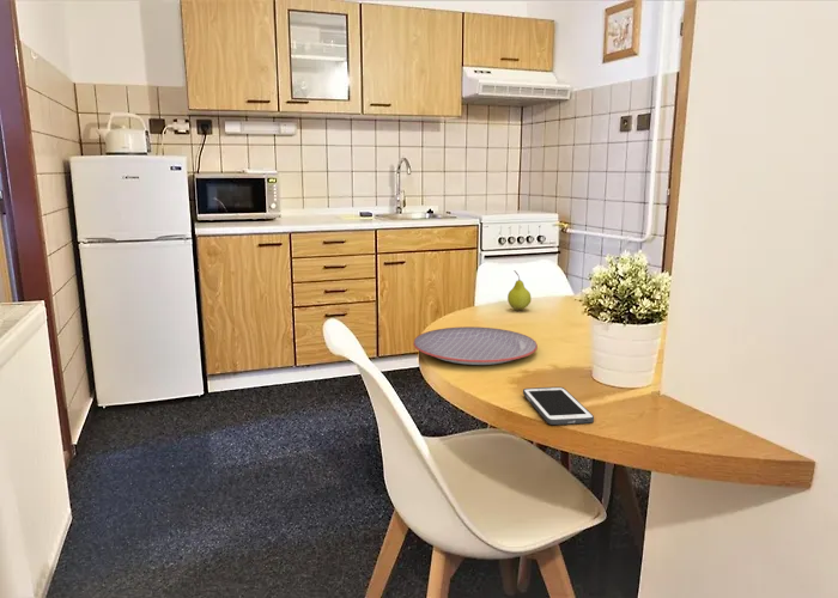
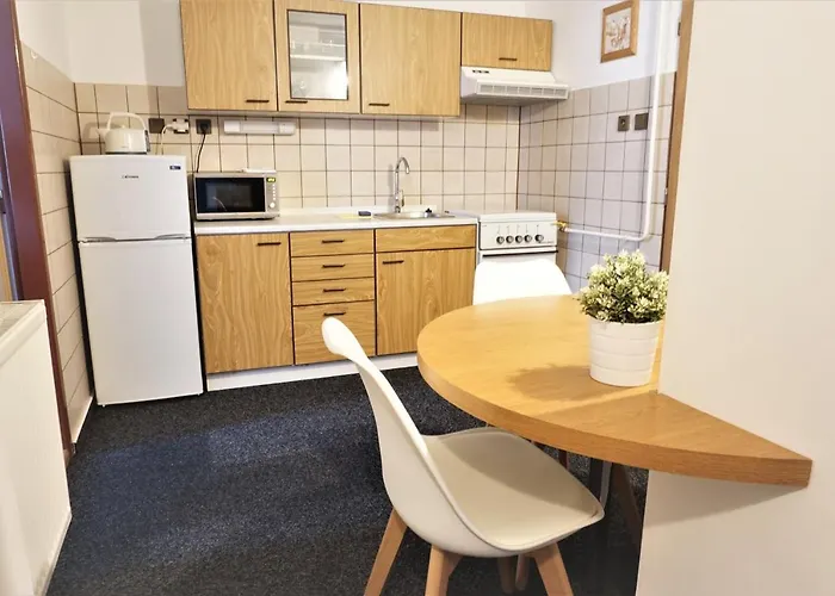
- plate [412,325,539,366]
- fruit [506,269,533,311]
- cell phone [522,386,595,426]
